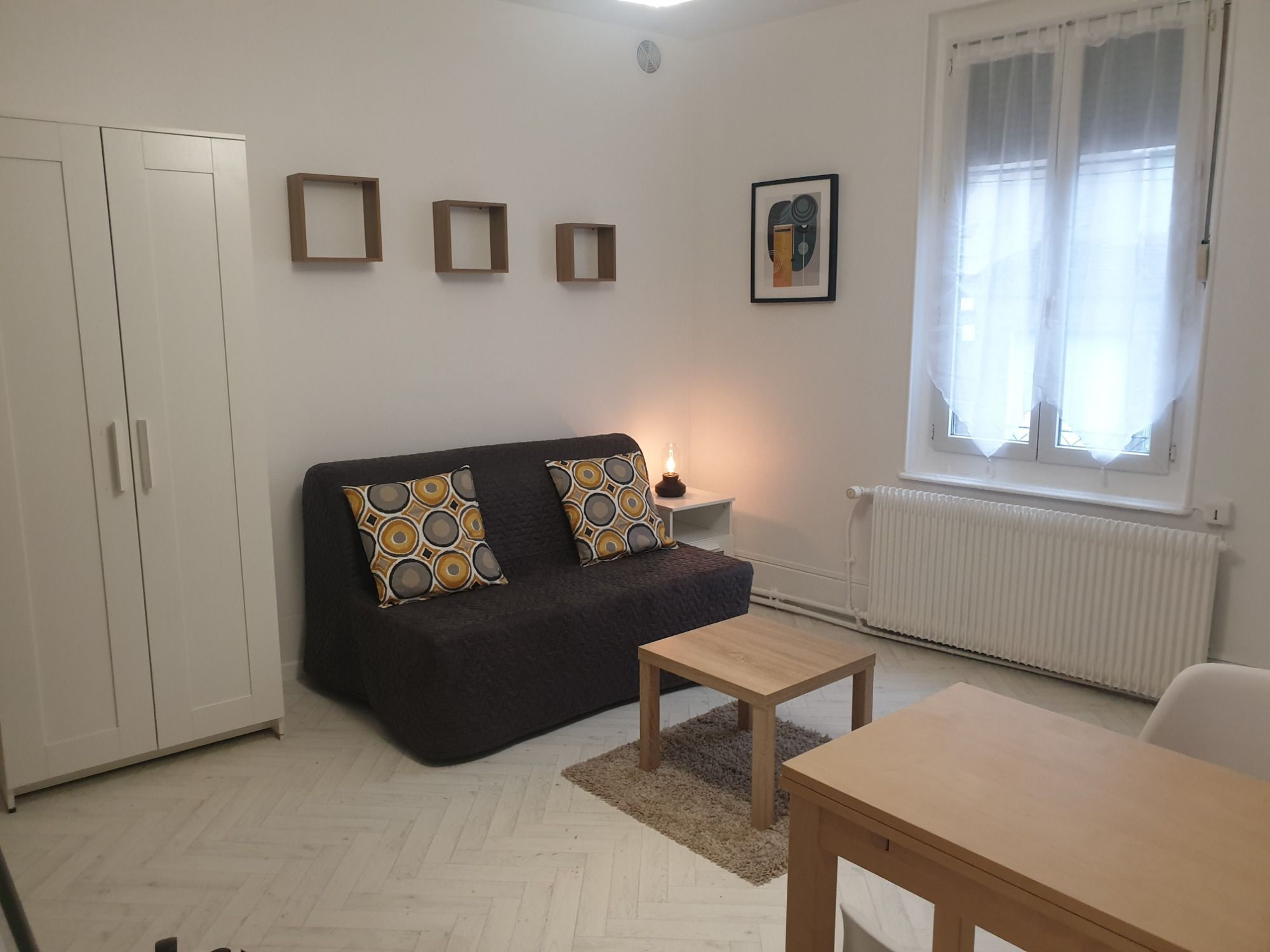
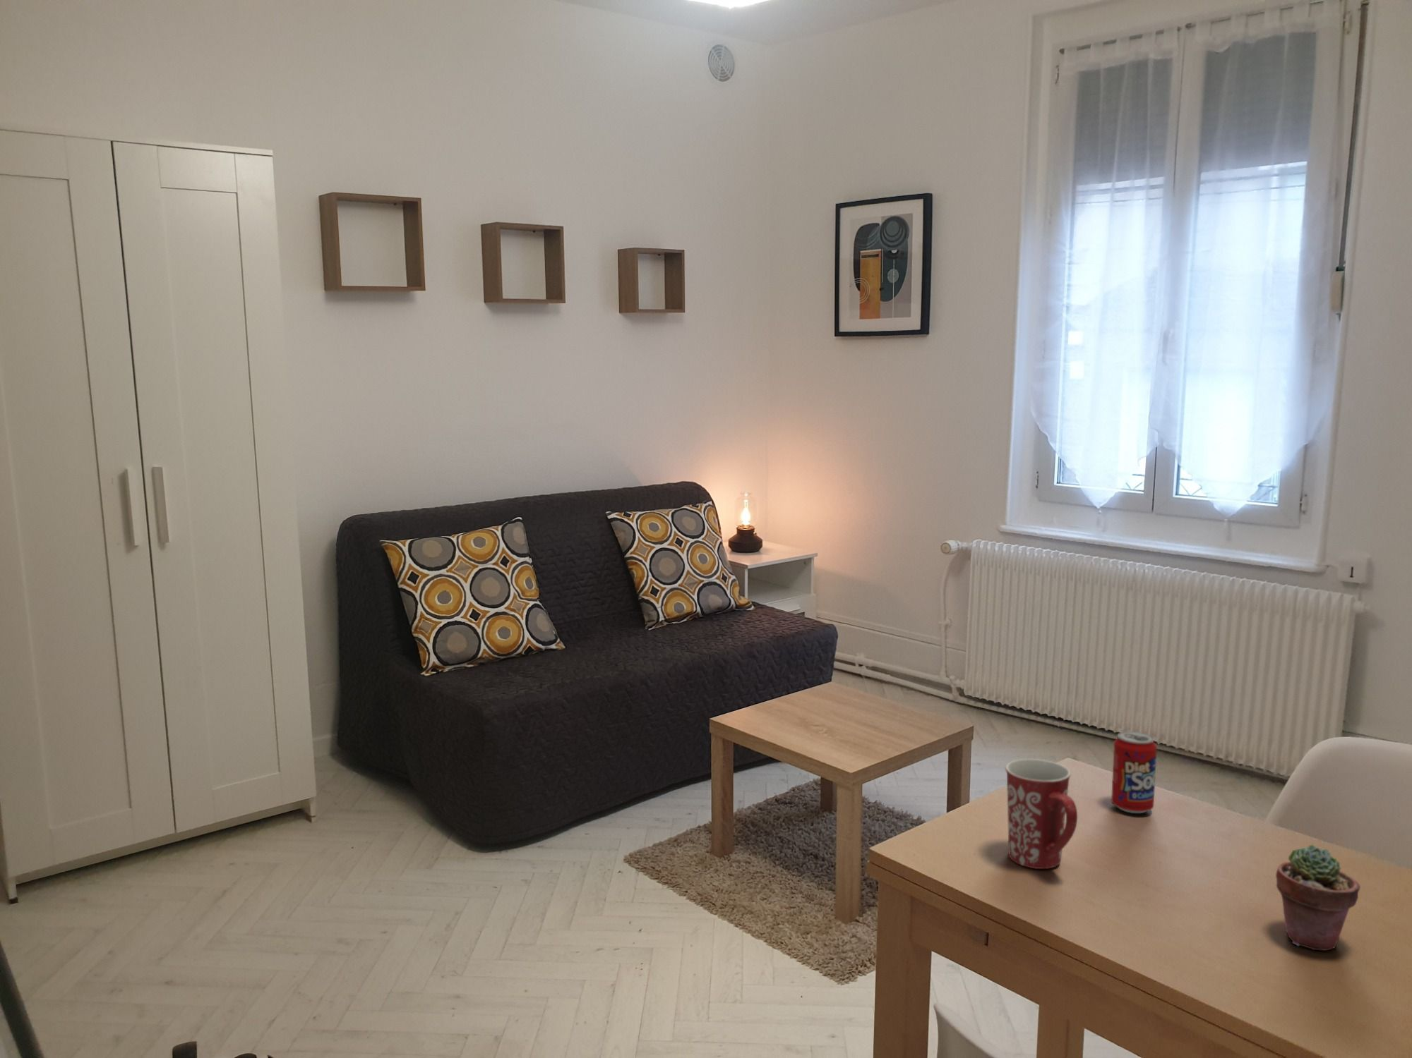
+ potted succulent [1275,845,1361,951]
+ beverage can [1111,731,1157,814]
+ mug [1005,758,1078,870]
